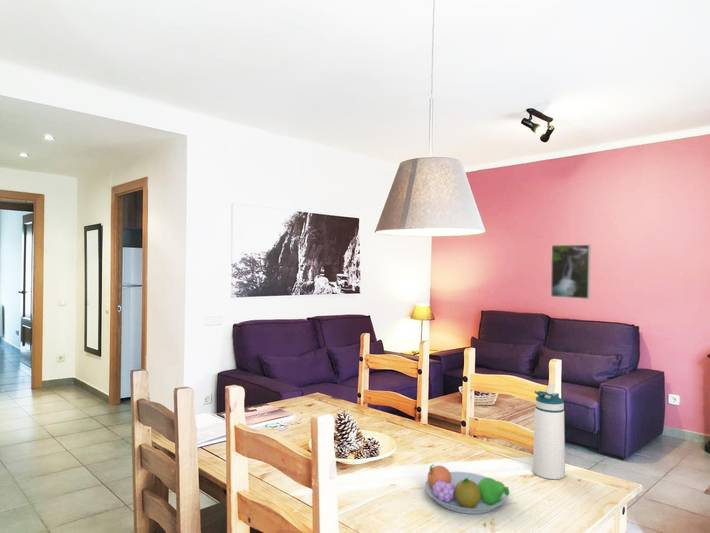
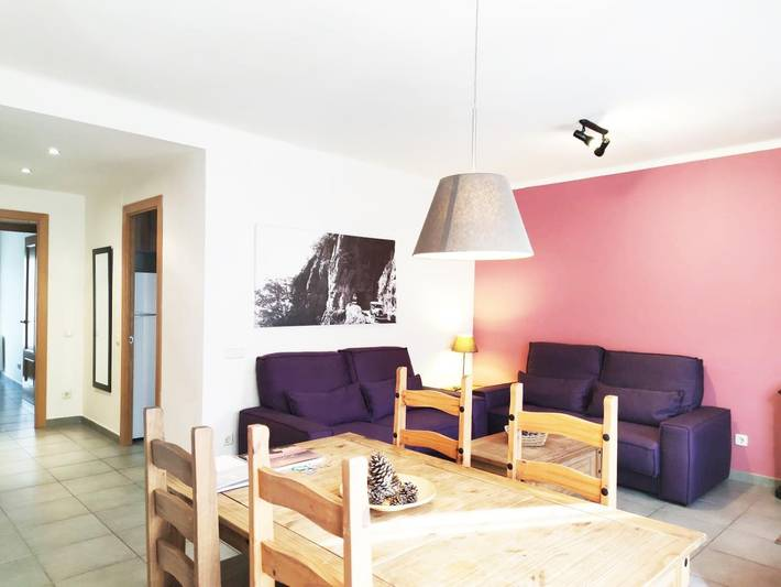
- water bottle [532,384,566,480]
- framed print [550,244,592,300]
- fruit bowl [424,463,510,515]
